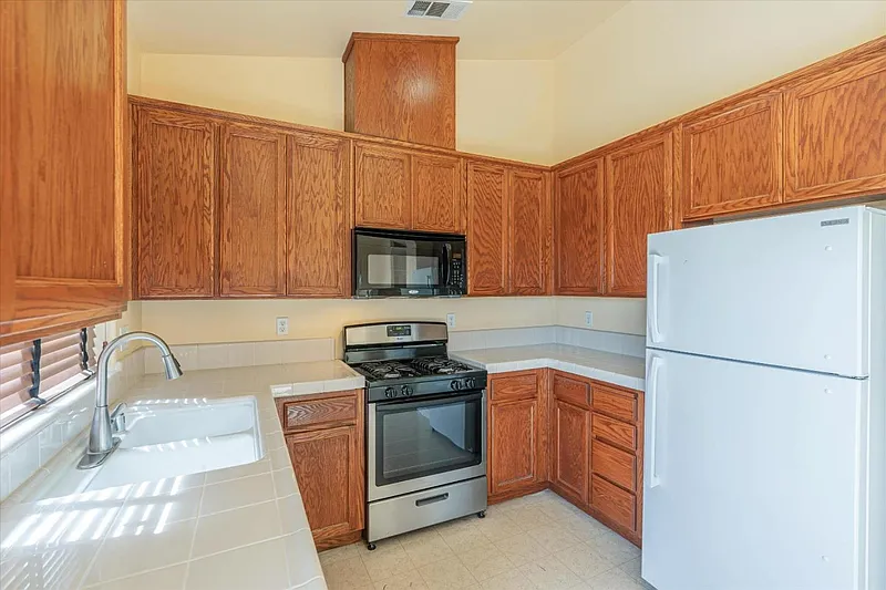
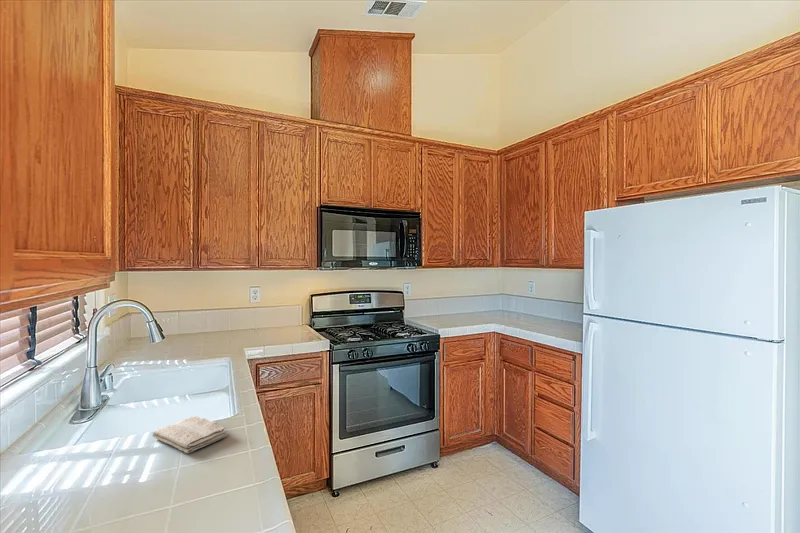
+ washcloth [152,415,228,454]
